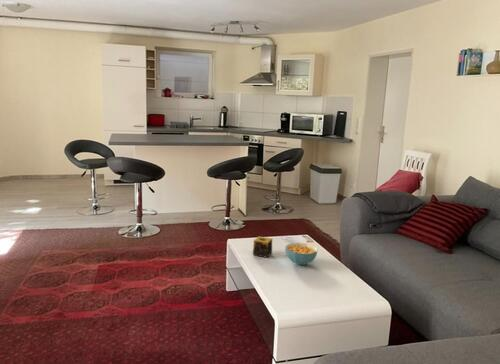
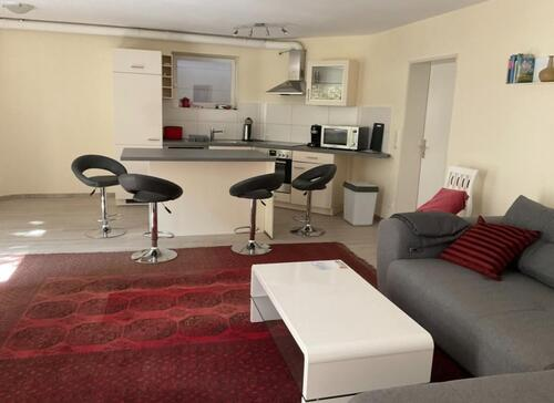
- cereal bowl [284,242,319,266]
- candle [252,235,273,259]
